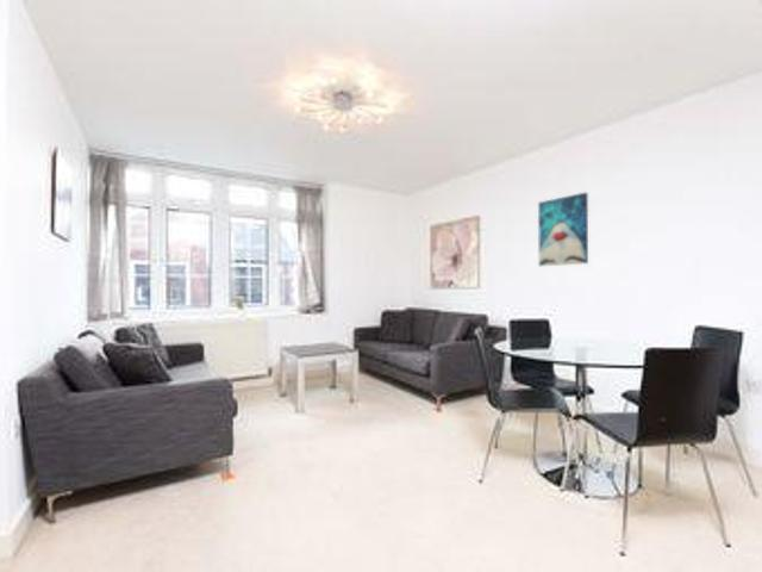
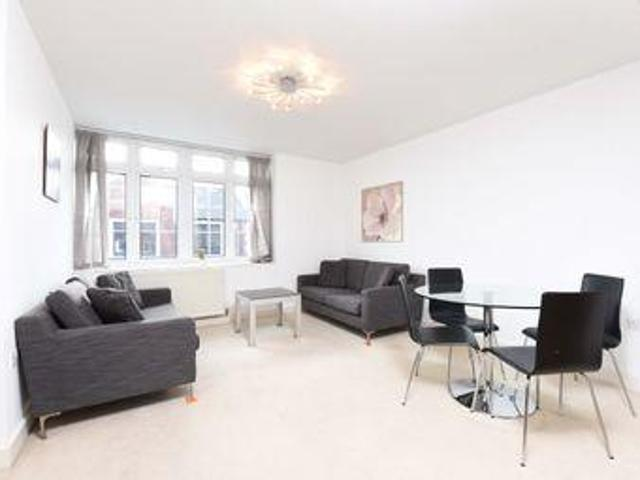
- wall art [537,192,589,267]
